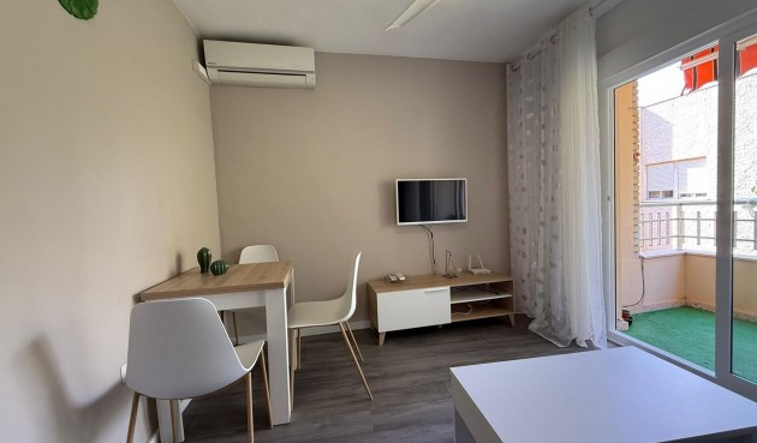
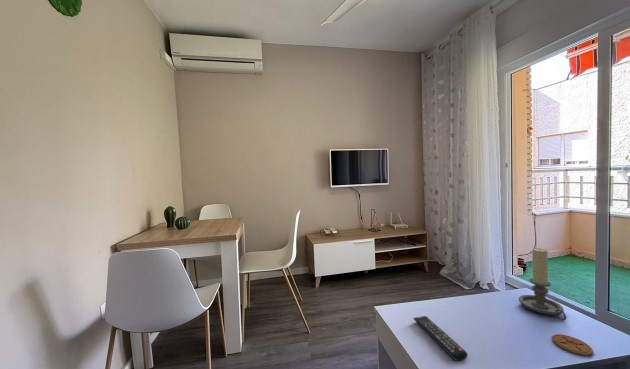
+ coaster [551,333,594,356]
+ remote control [412,315,469,362]
+ candle holder [518,247,567,321]
